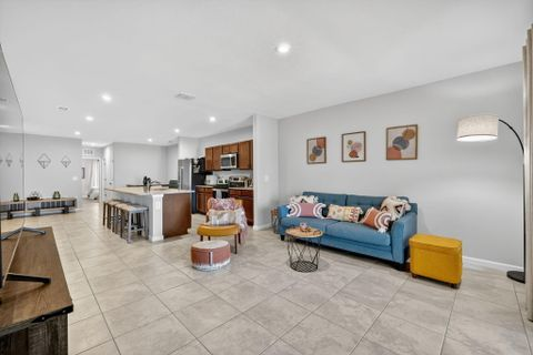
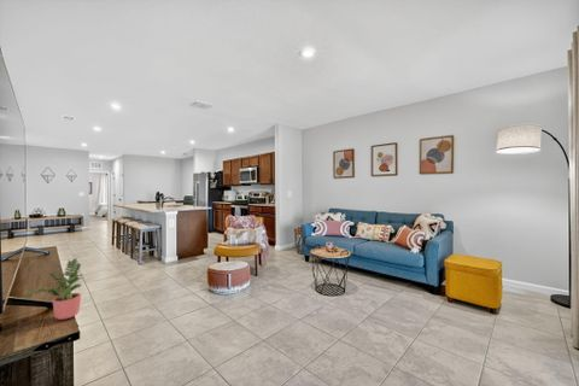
+ potted plant [22,257,86,321]
